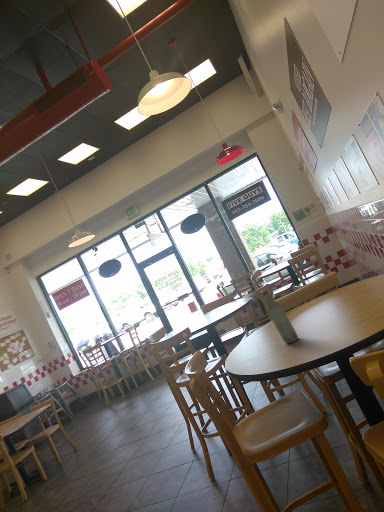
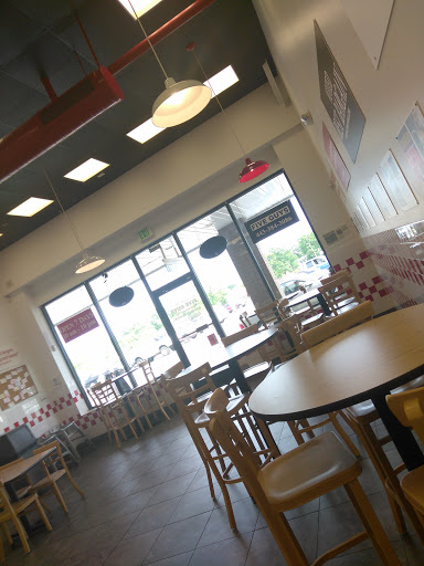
- bottle [261,290,299,345]
